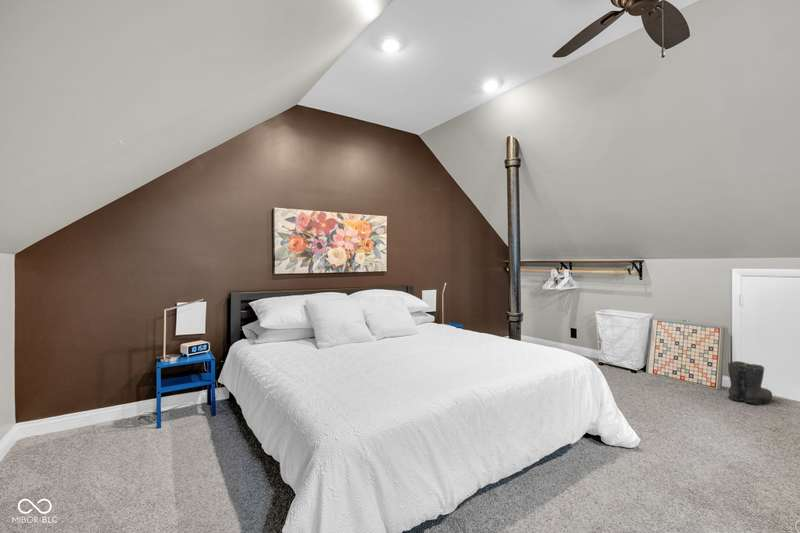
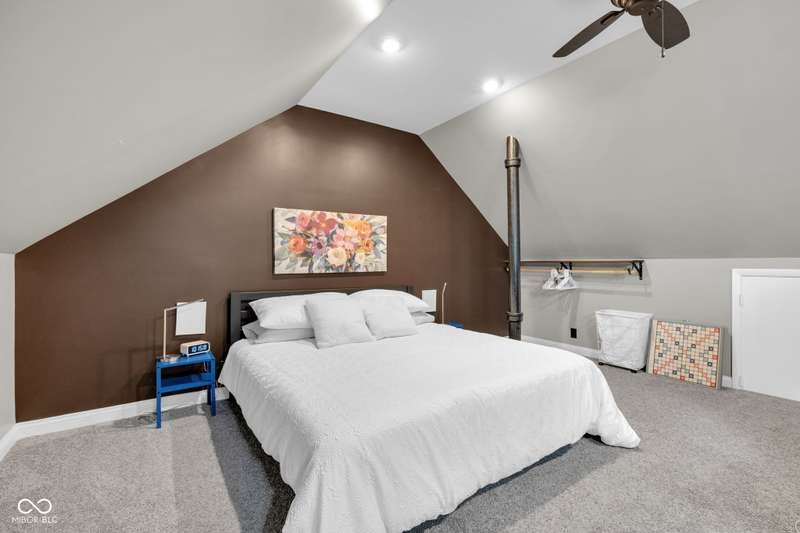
- boots [727,360,774,405]
